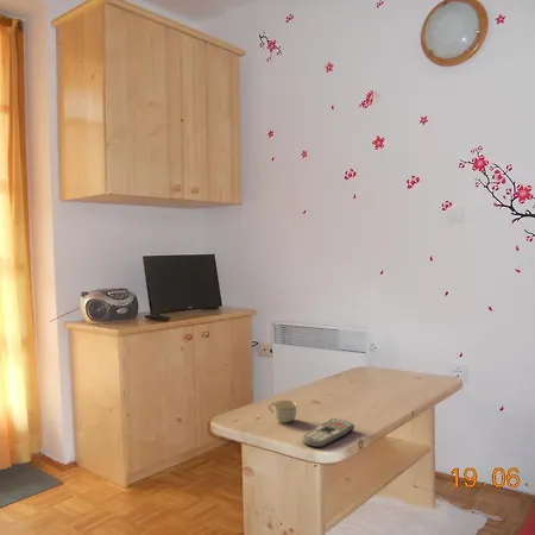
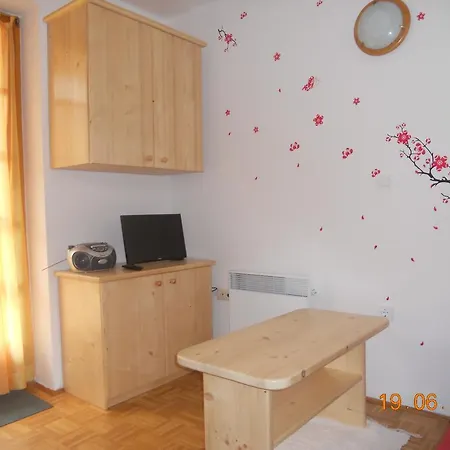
- cup [268,399,298,424]
- remote control [301,417,355,449]
